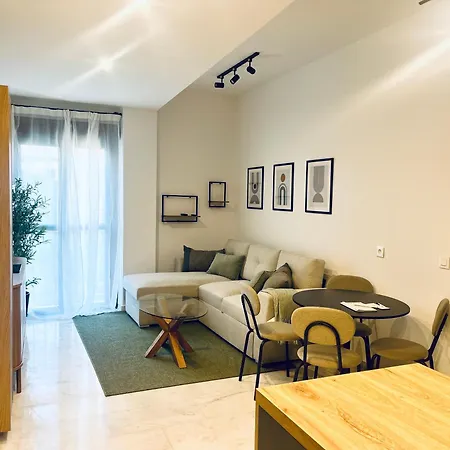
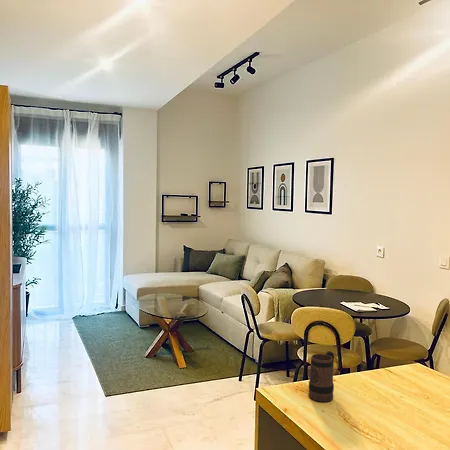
+ mug [308,350,335,403]
